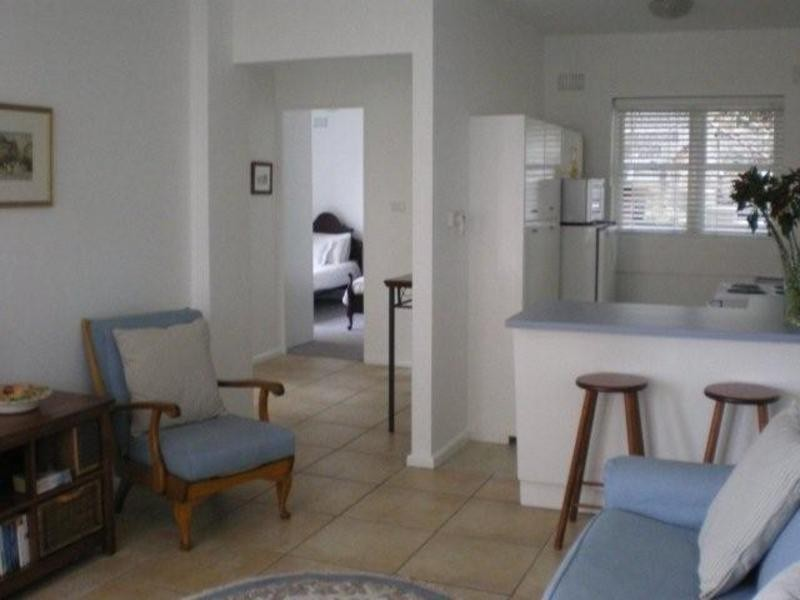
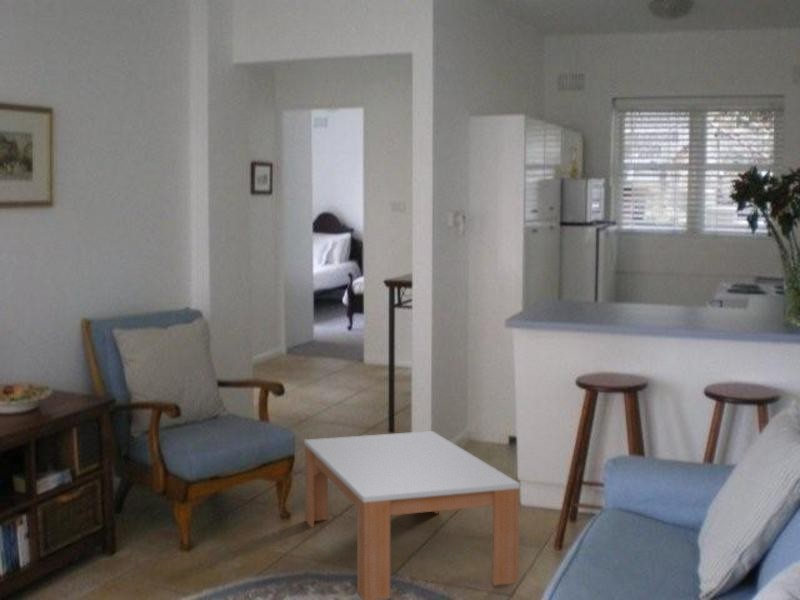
+ coffee table [303,430,521,600]
